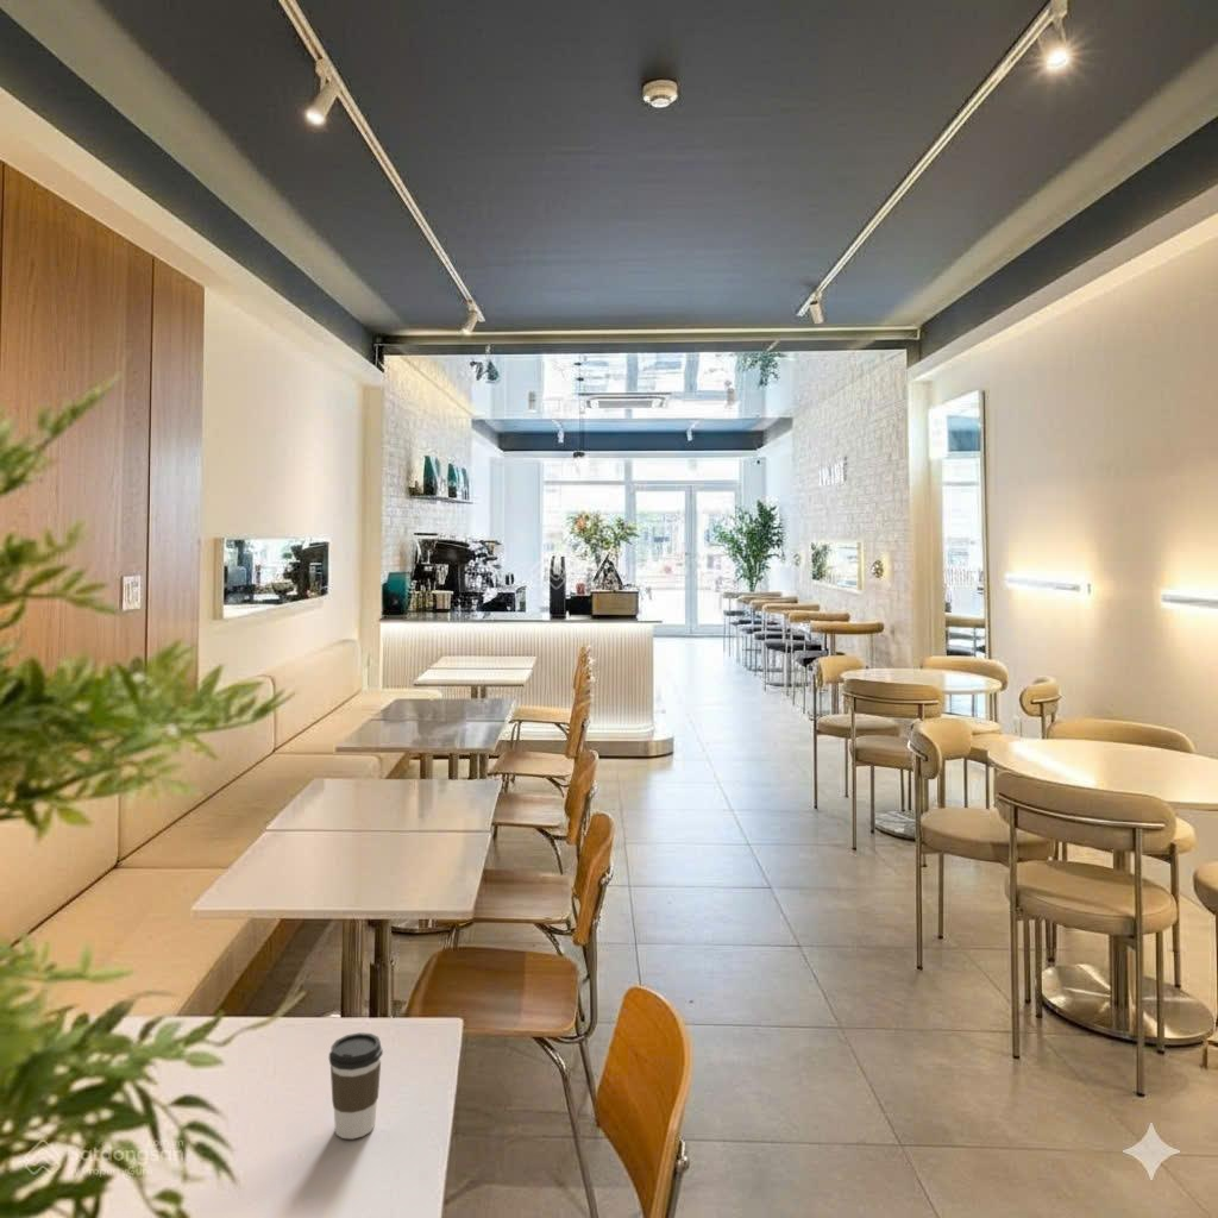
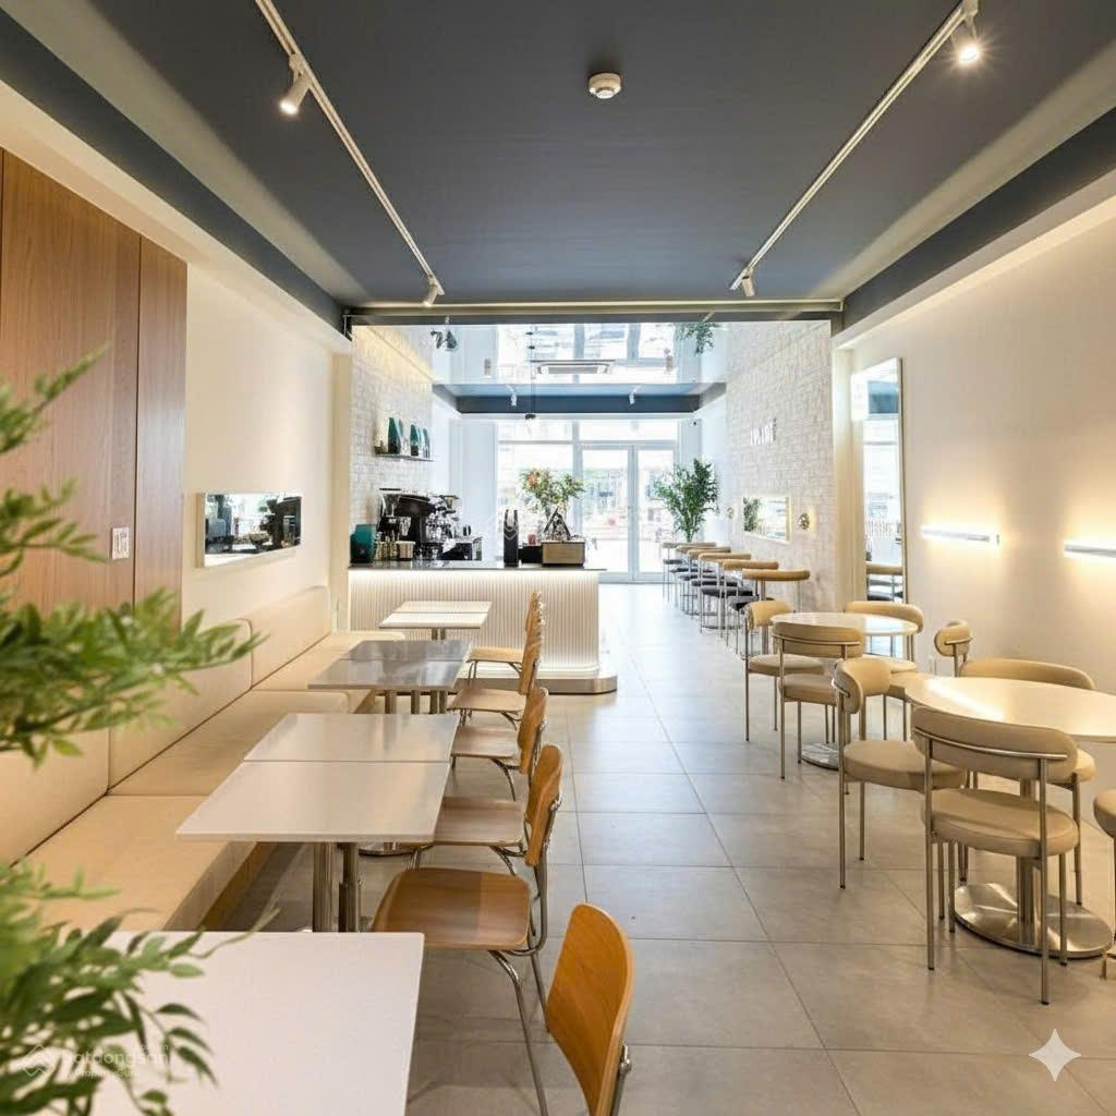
- coffee cup [328,1031,384,1139]
